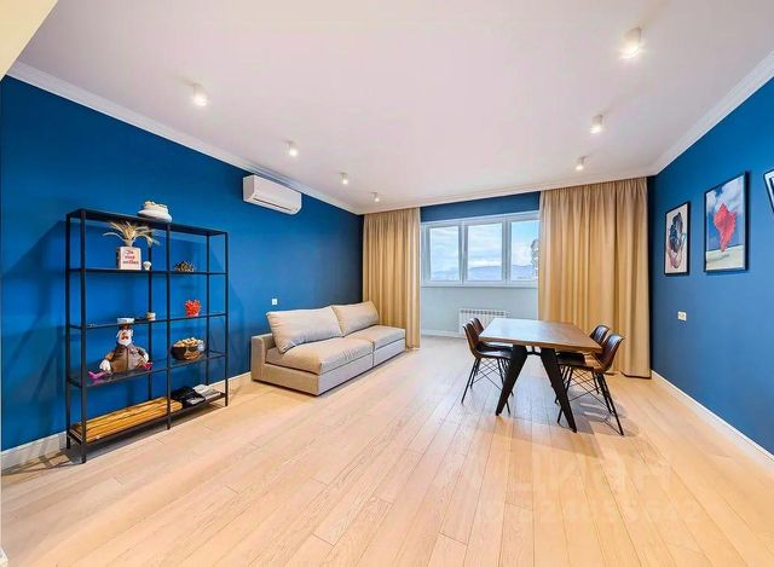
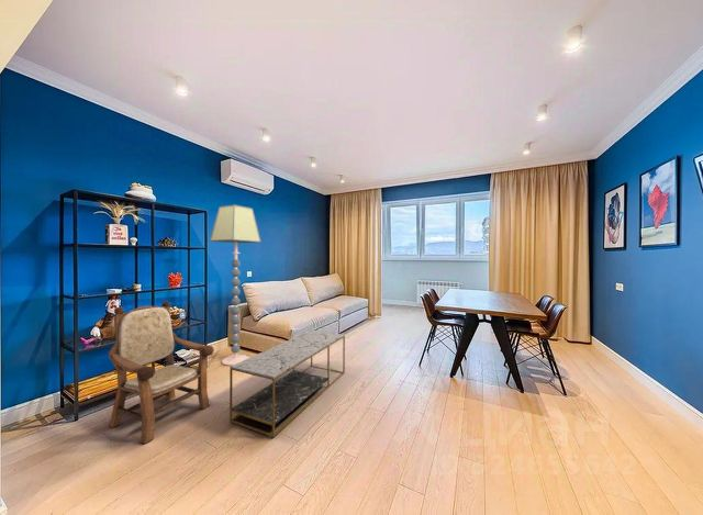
+ floor lamp [209,203,263,367]
+ coffee table [228,329,346,438]
+ armchair [108,300,215,445]
